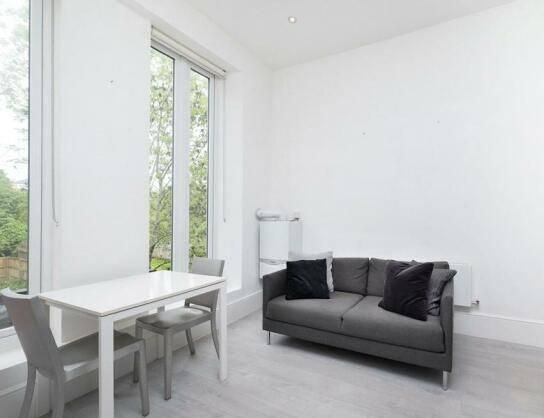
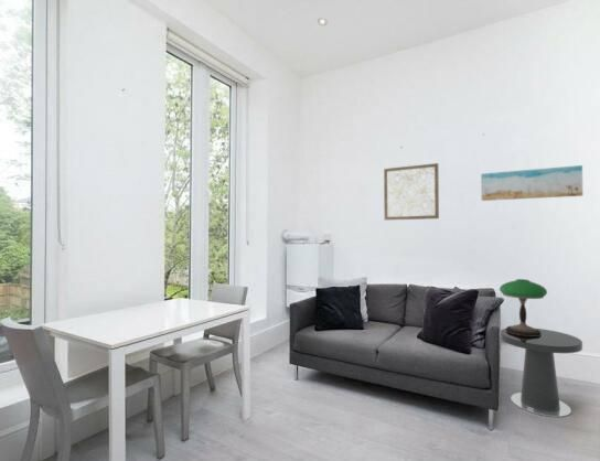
+ table lamp [499,278,548,336]
+ wall art [480,164,583,202]
+ side table [499,328,583,418]
+ wall art [383,162,440,221]
